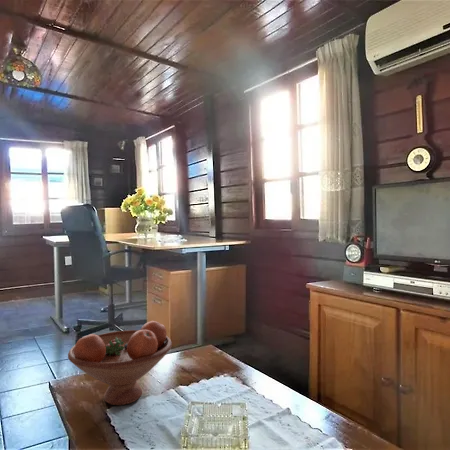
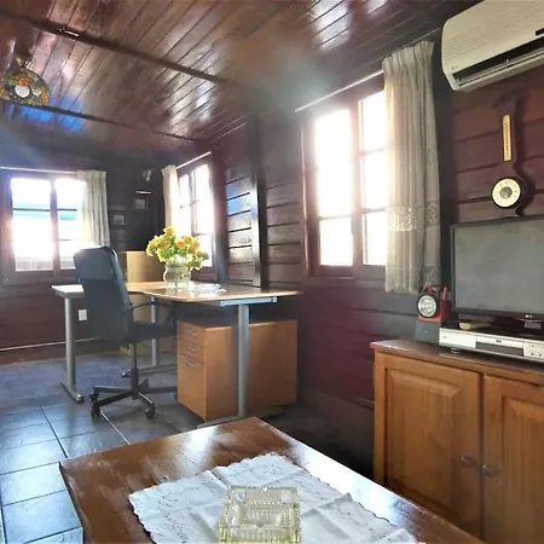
- fruit bowl [67,320,173,406]
